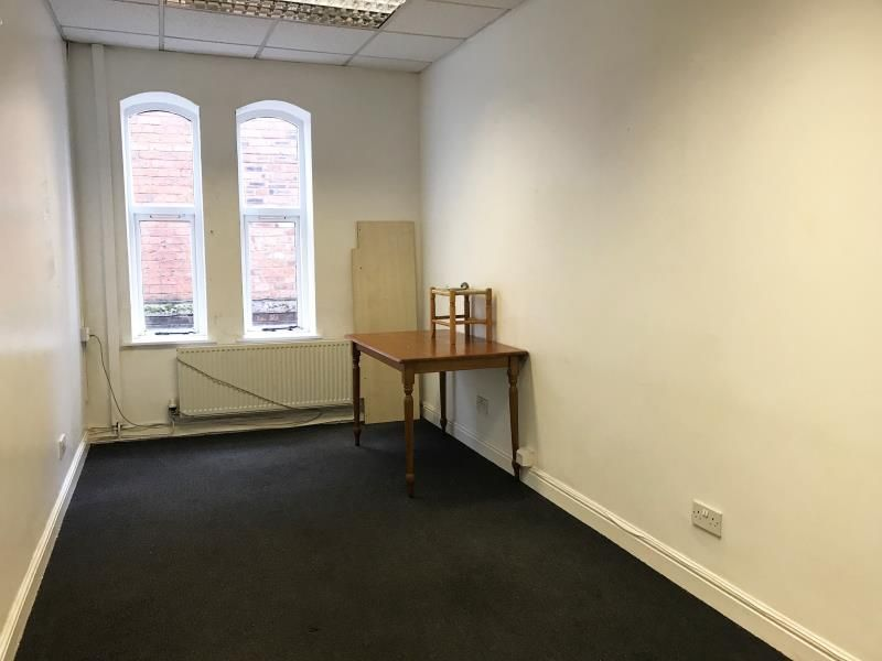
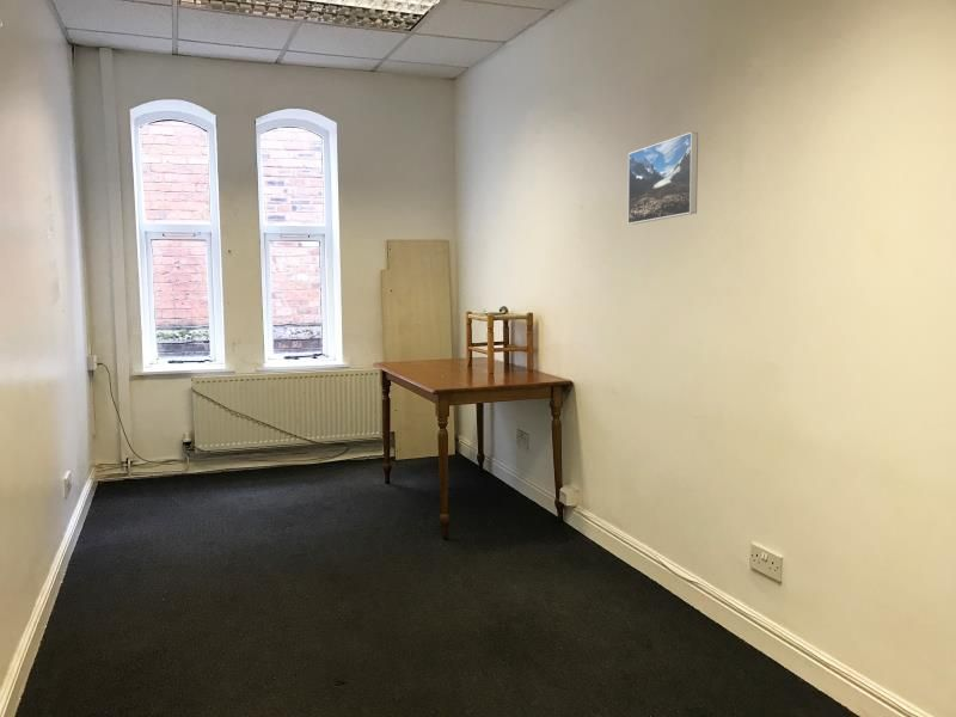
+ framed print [626,131,699,226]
